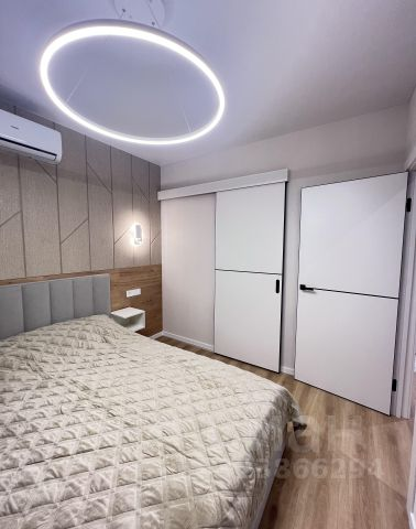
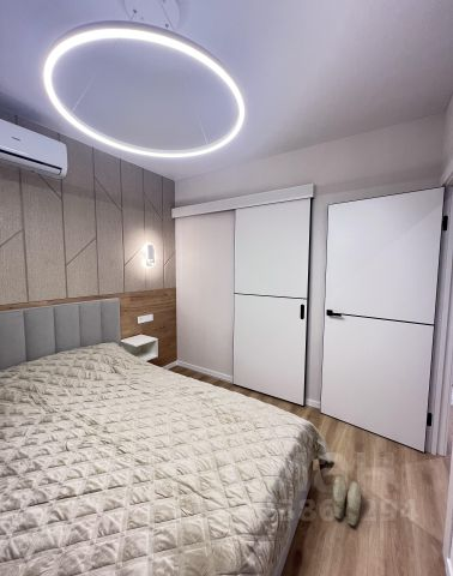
+ slippers [331,473,362,527]
